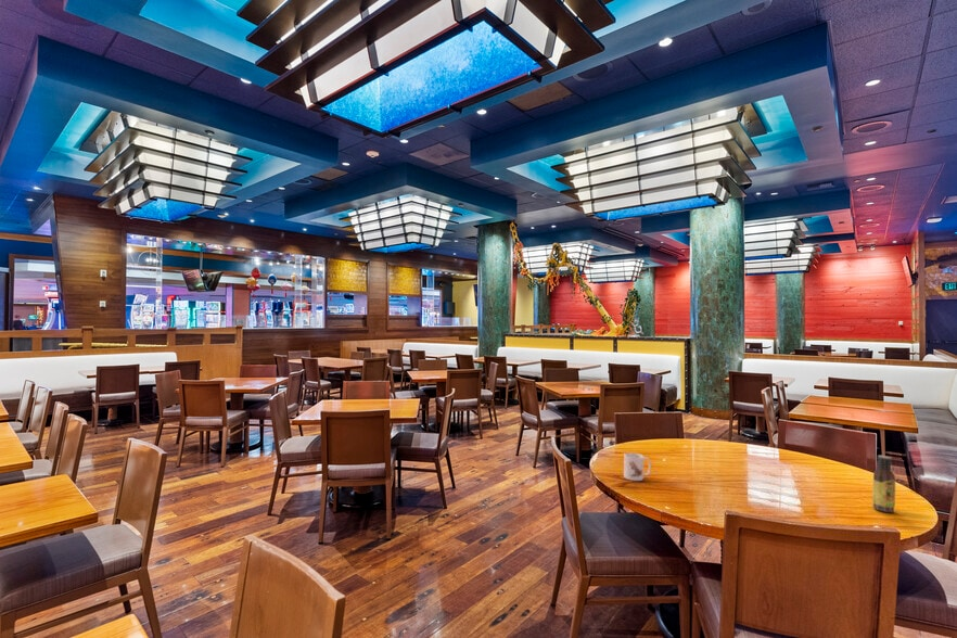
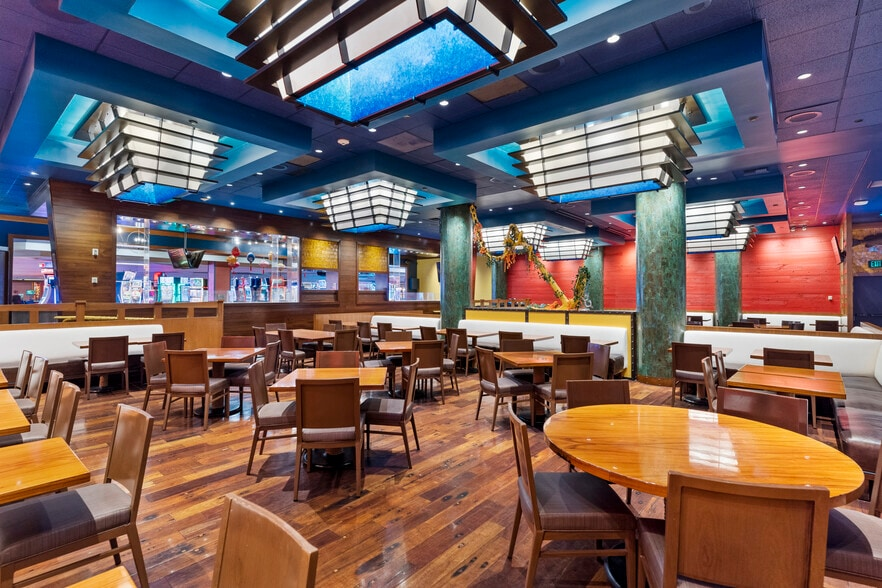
- sauce bottle [871,455,896,513]
- mug [623,451,652,482]
